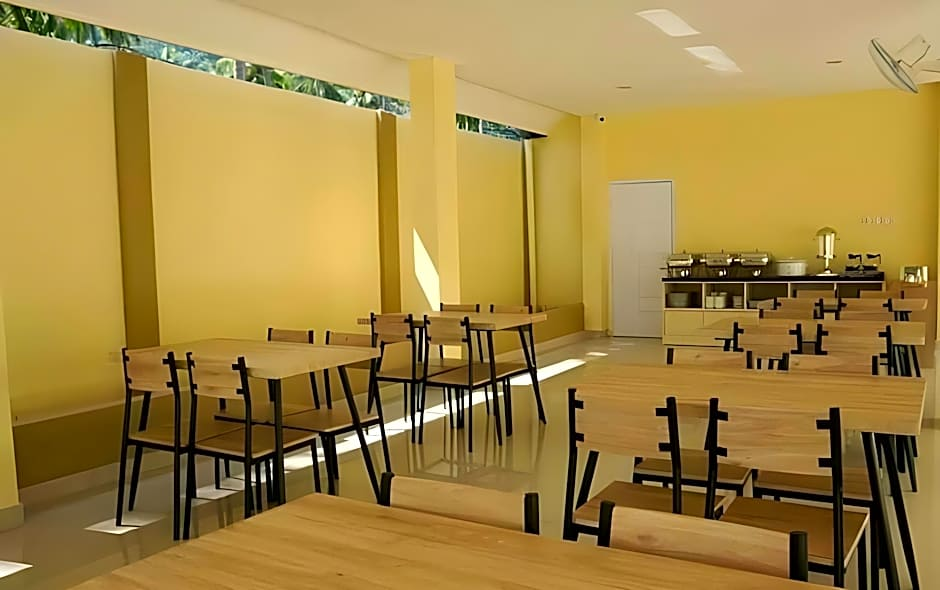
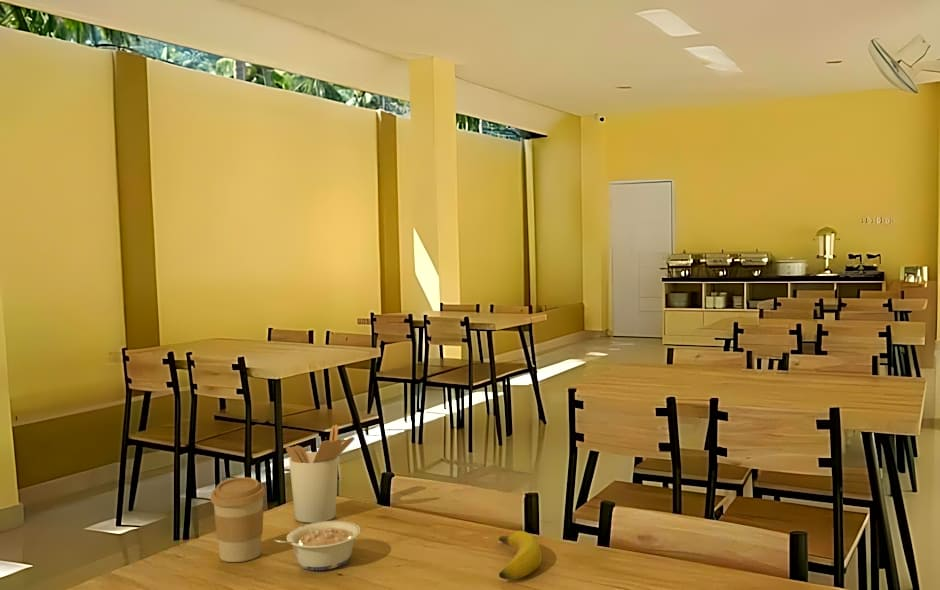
+ legume [273,520,361,571]
+ utensil holder [285,424,356,524]
+ banana [498,530,543,581]
+ coffee cup [210,476,266,563]
